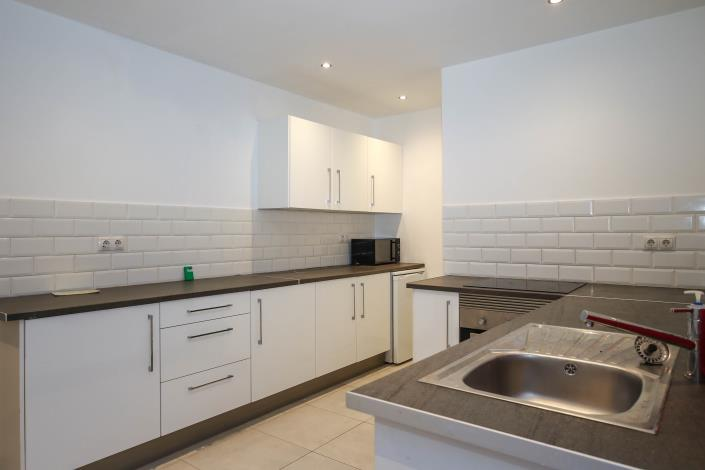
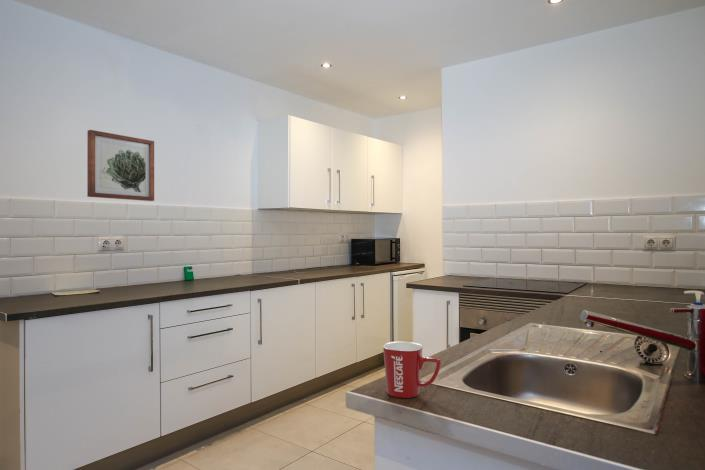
+ wall art [86,129,155,202]
+ mug [382,341,442,399]
